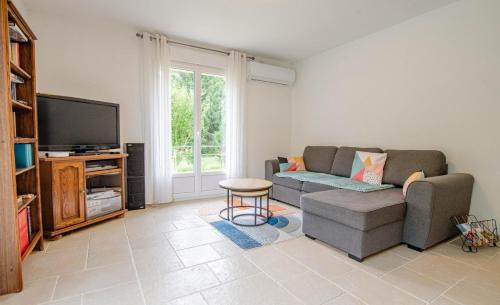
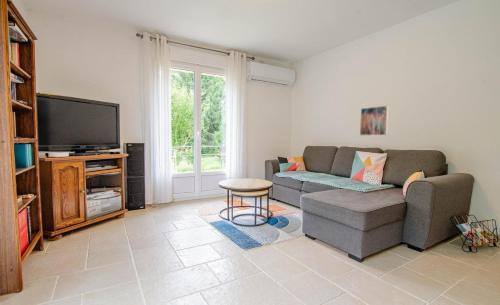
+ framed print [359,105,390,136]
